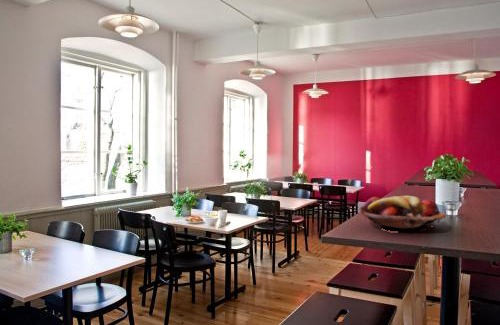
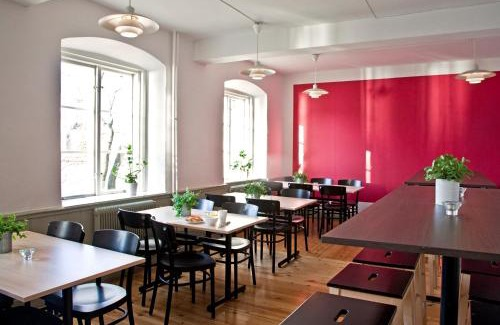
- fruit basket [359,195,447,233]
